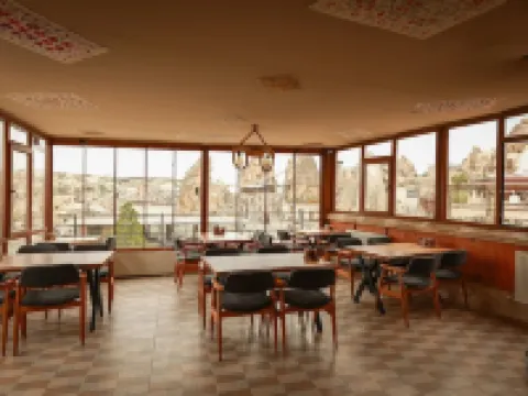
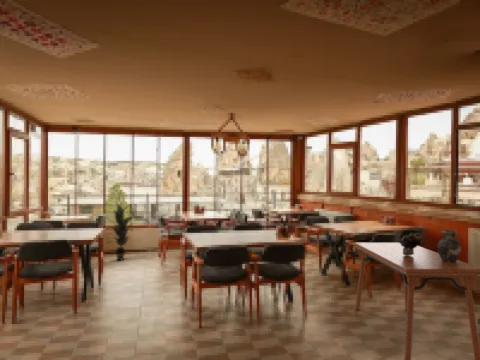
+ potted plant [398,232,427,255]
+ ceramic jug [436,229,462,263]
+ dining table [353,242,480,360]
+ indoor plant [103,200,139,261]
